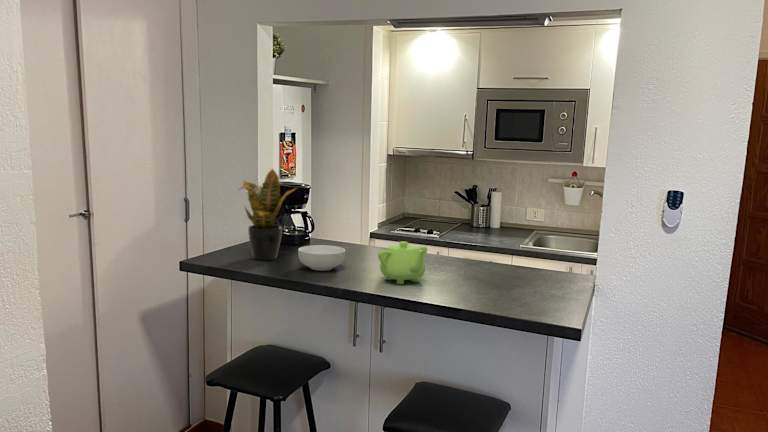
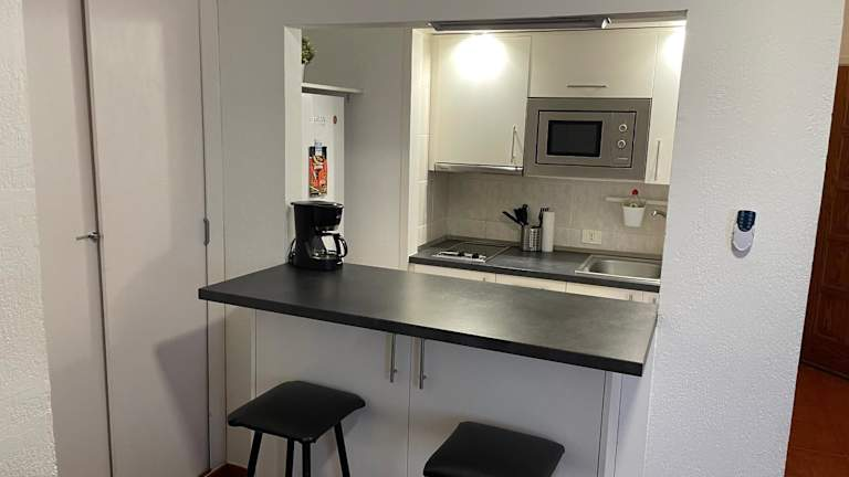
- teapot [377,240,428,285]
- cereal bowl [297,244,346,272]
- potted plant [238,168,298,261]
